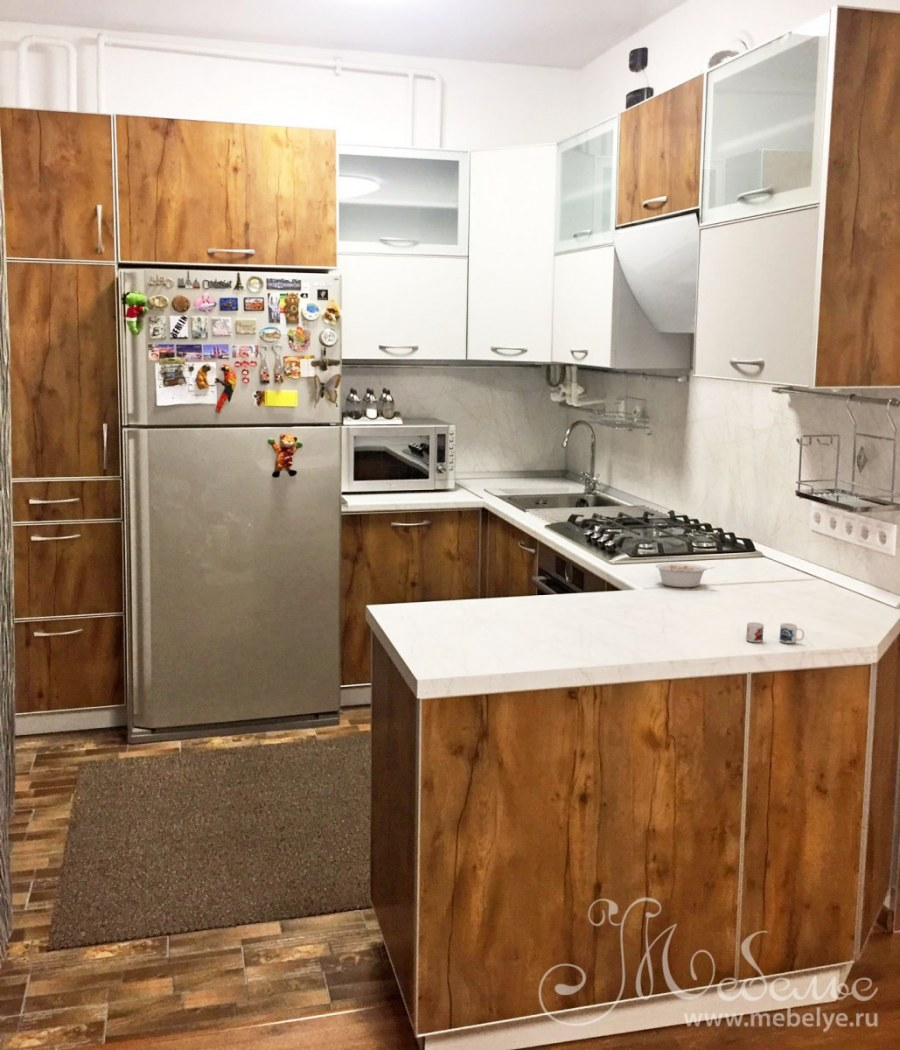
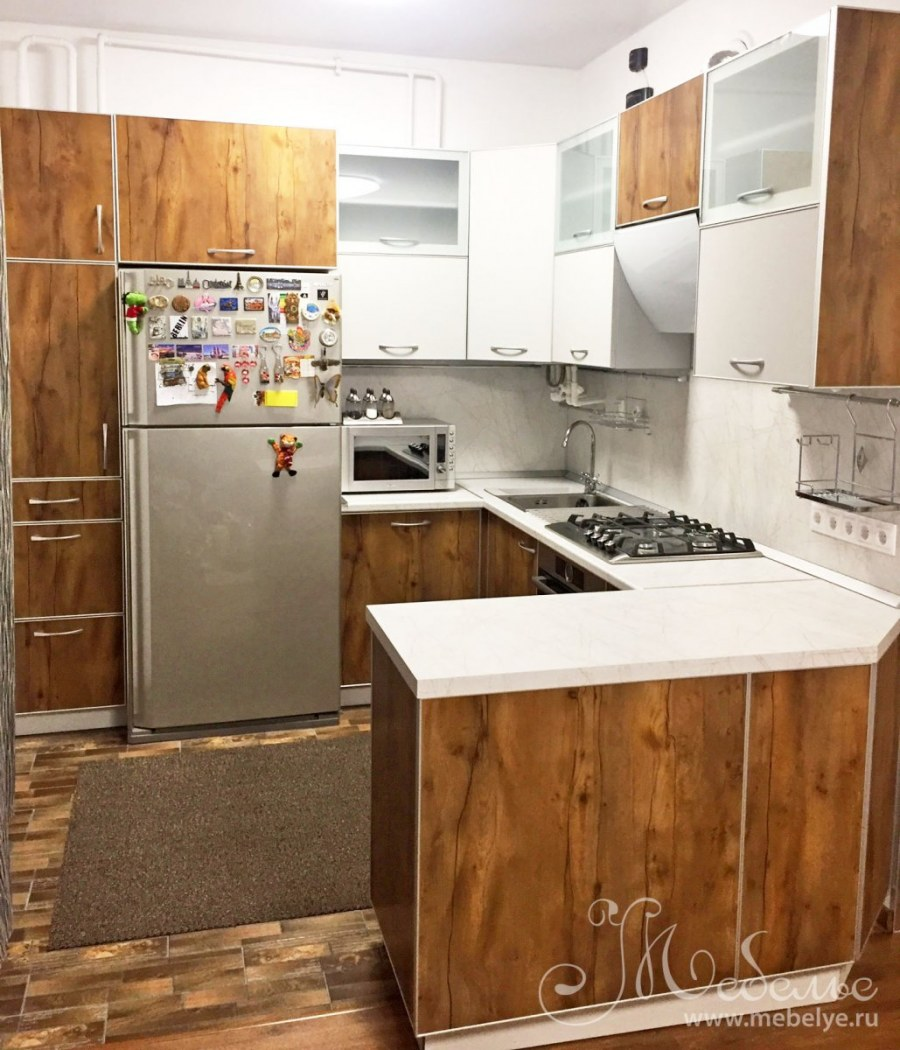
- mug [745,621,805,644]
- legume [654,562,716,588]
